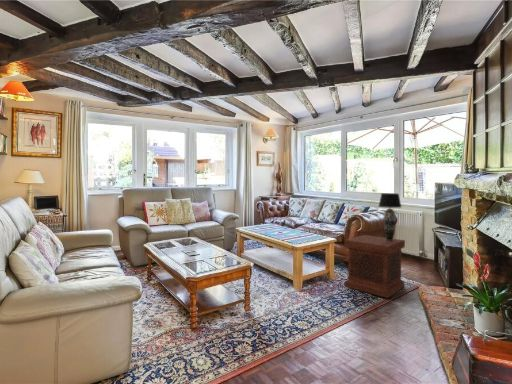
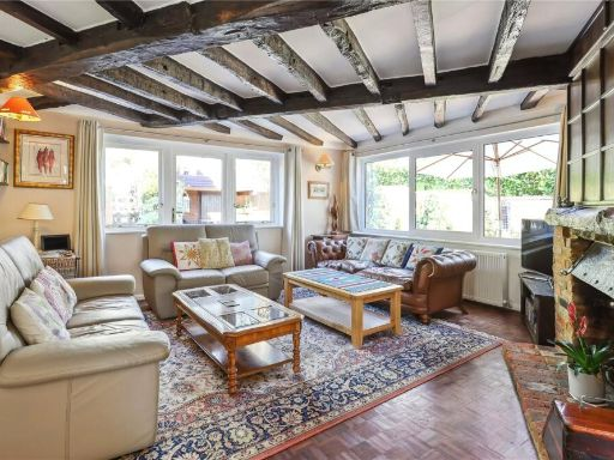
- side table [344,234,406,299]
- table lamp [377,192,402,240]
